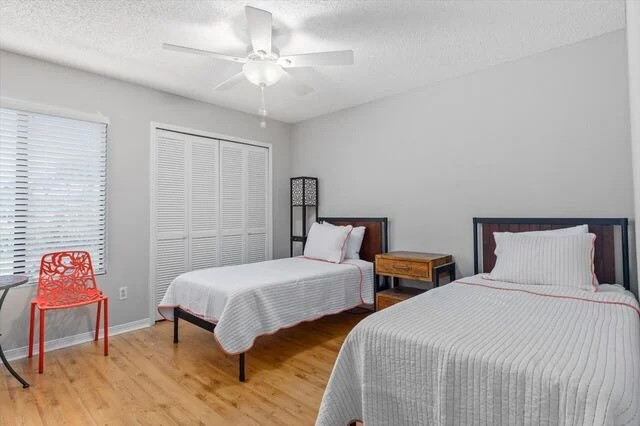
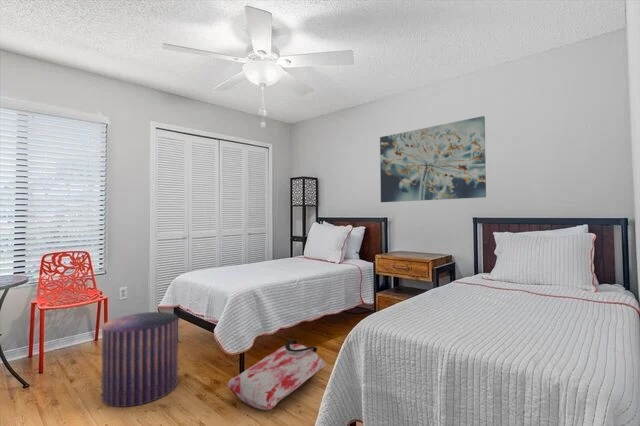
+ wall art [379,115,487,203]
+ bag [225,339,327,411]
+ stool [101,311,179,408]
